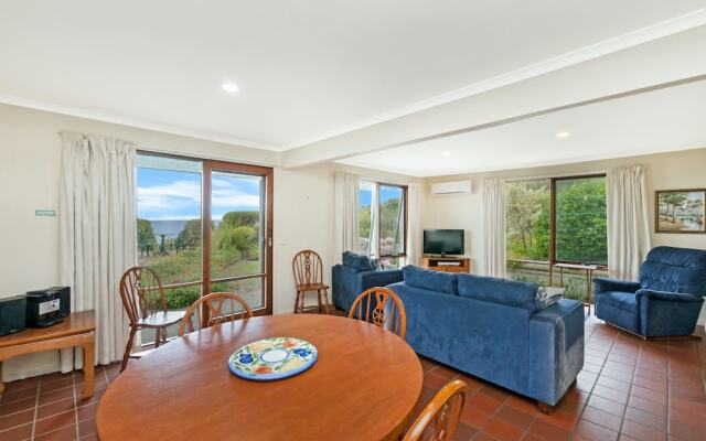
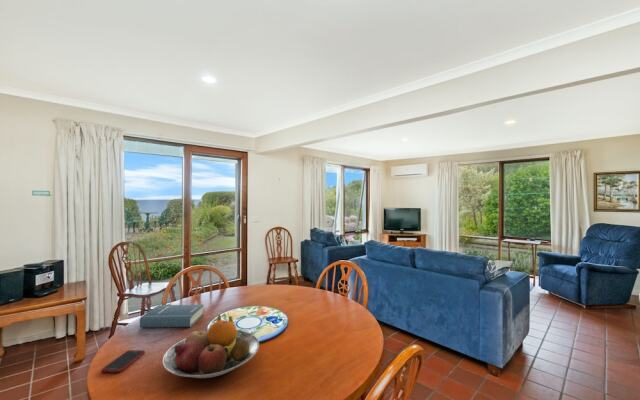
+ hardback book [139,304,204,329]
+ fruit bowl [162,314,260,379]
+ cell phone [101,349,146,374]
